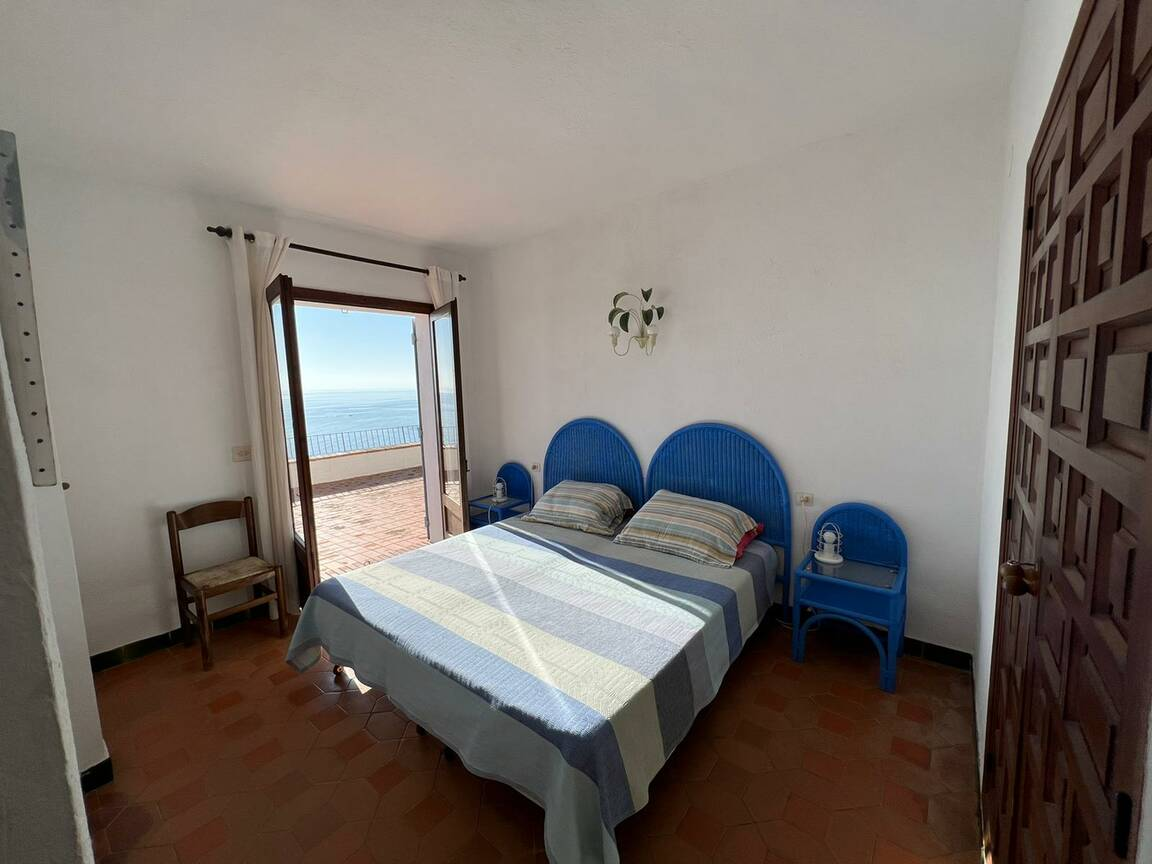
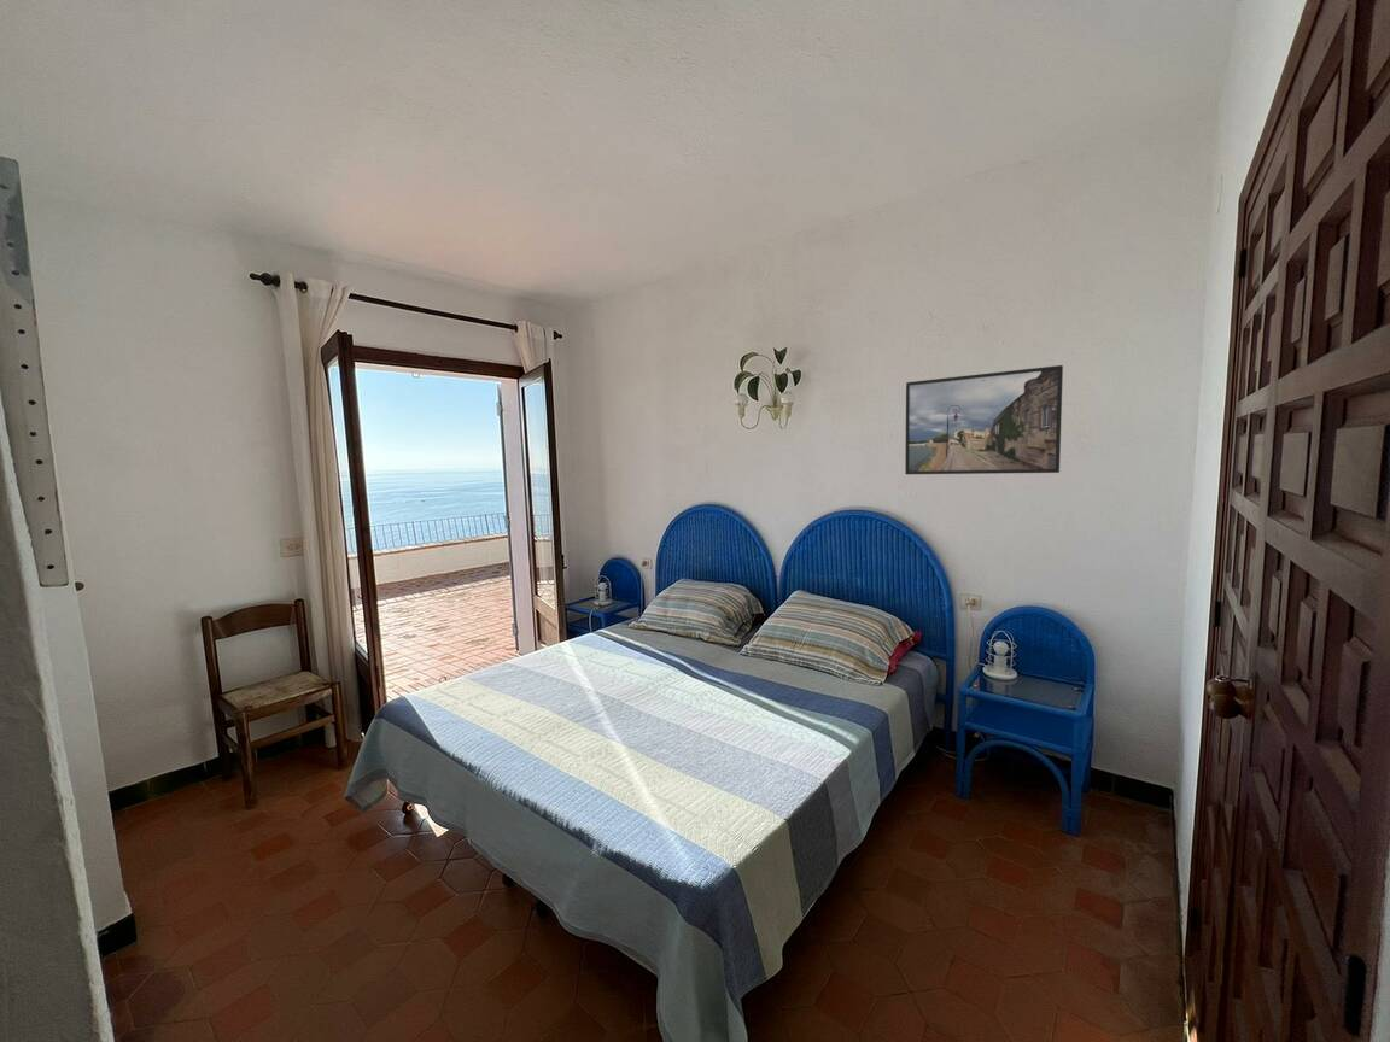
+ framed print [904,364,1064,475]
